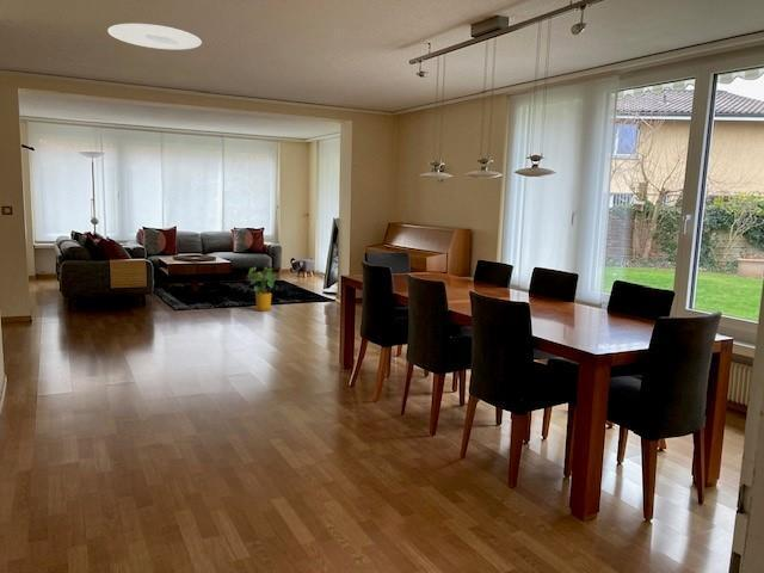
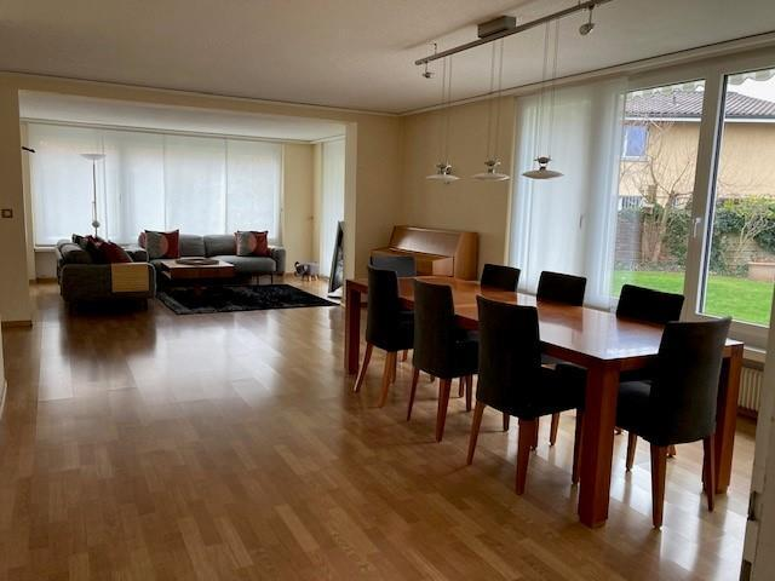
- ceiling light [106,23,203,51]
- house plant [247,266,278,313]
